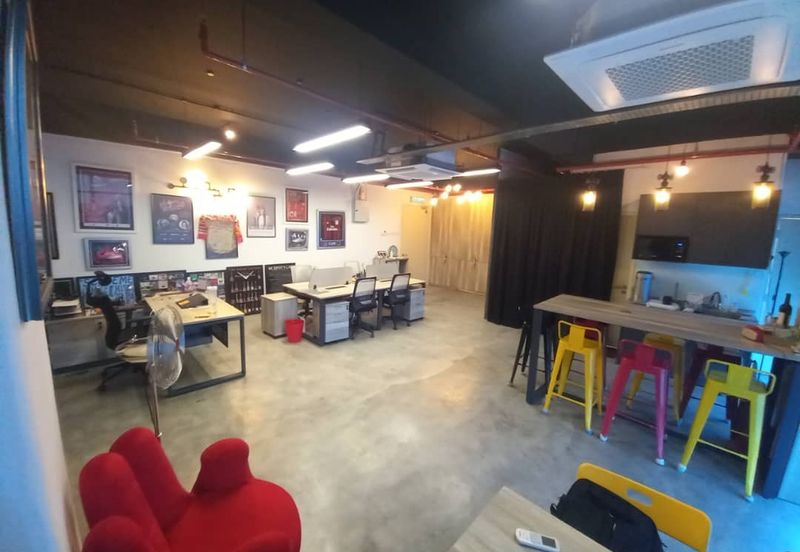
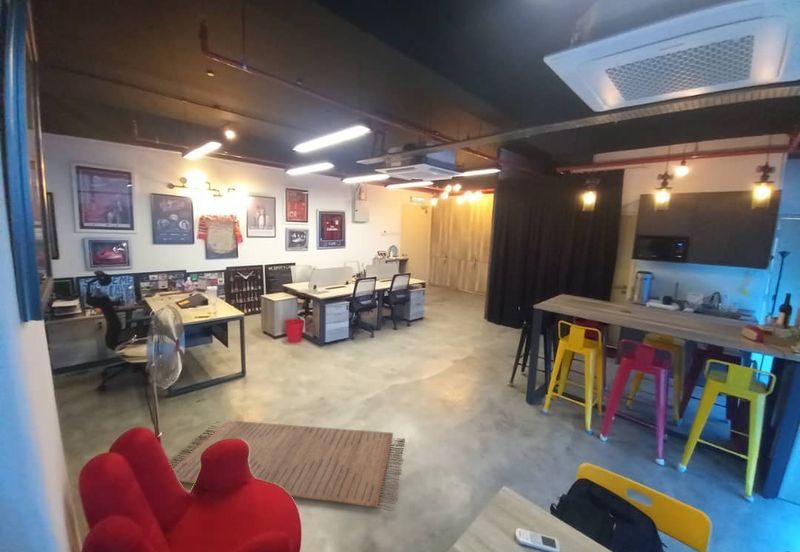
+ rug [169,420,406,512]
